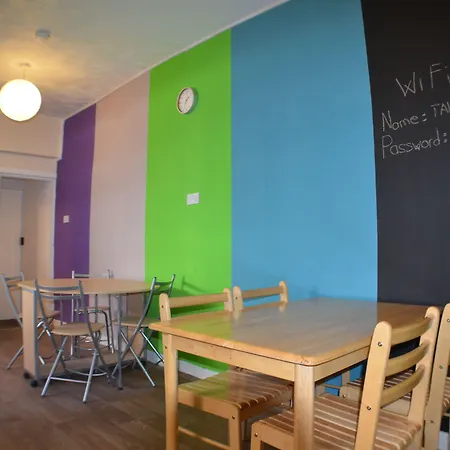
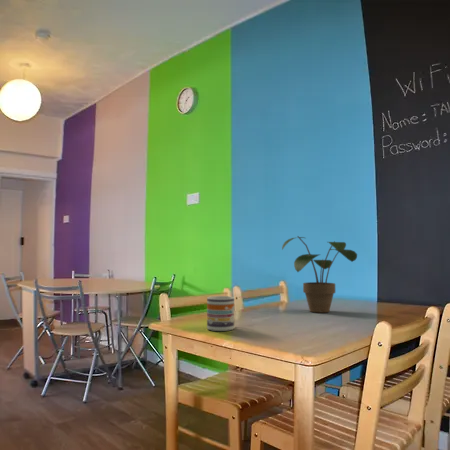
+ potted plant [281,235,358,314]
+ mug [206,295,235,332]
